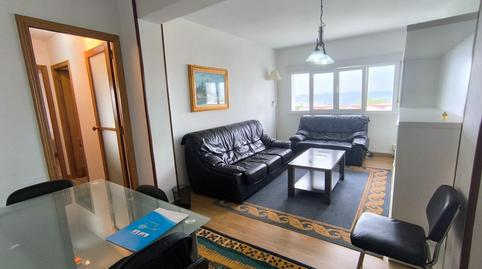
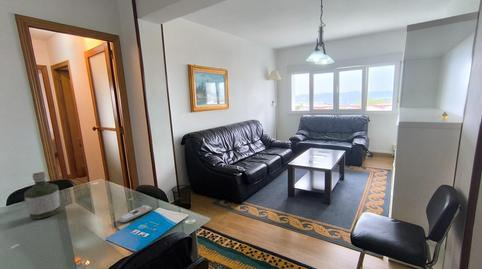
+ remote control [117,204,153,224]
+ bottle [23,171,61,220]
